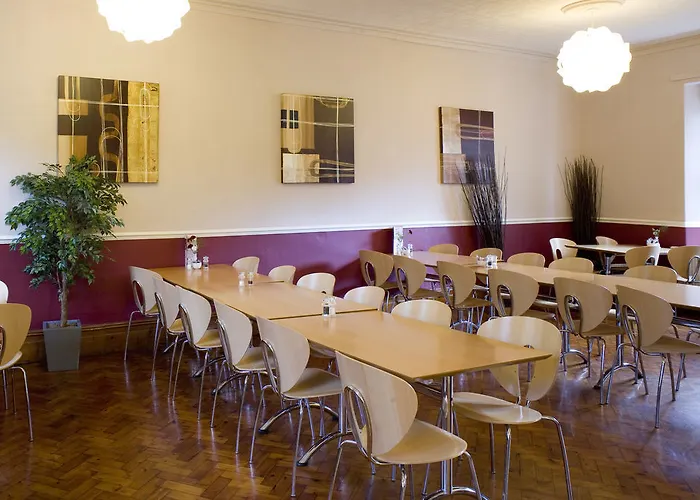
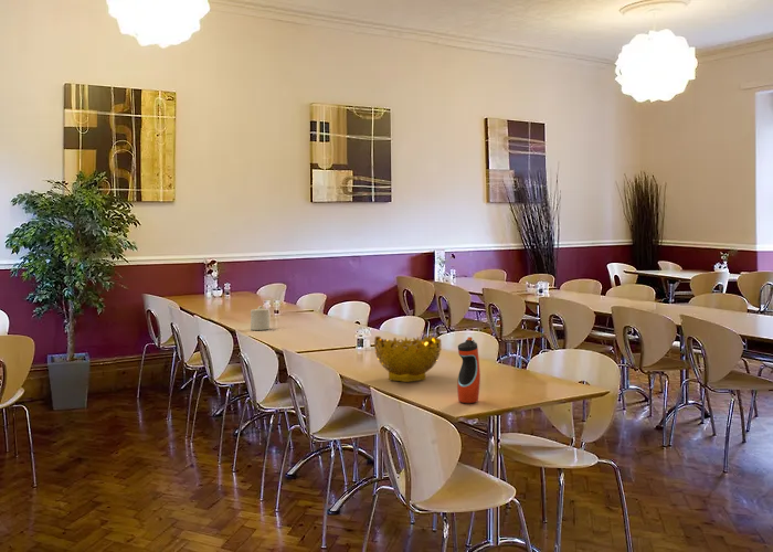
+ decorative bowl [373,336,443,383]
+ water bottle [456,336,481,404]
+ candle [250,305,271,331]
